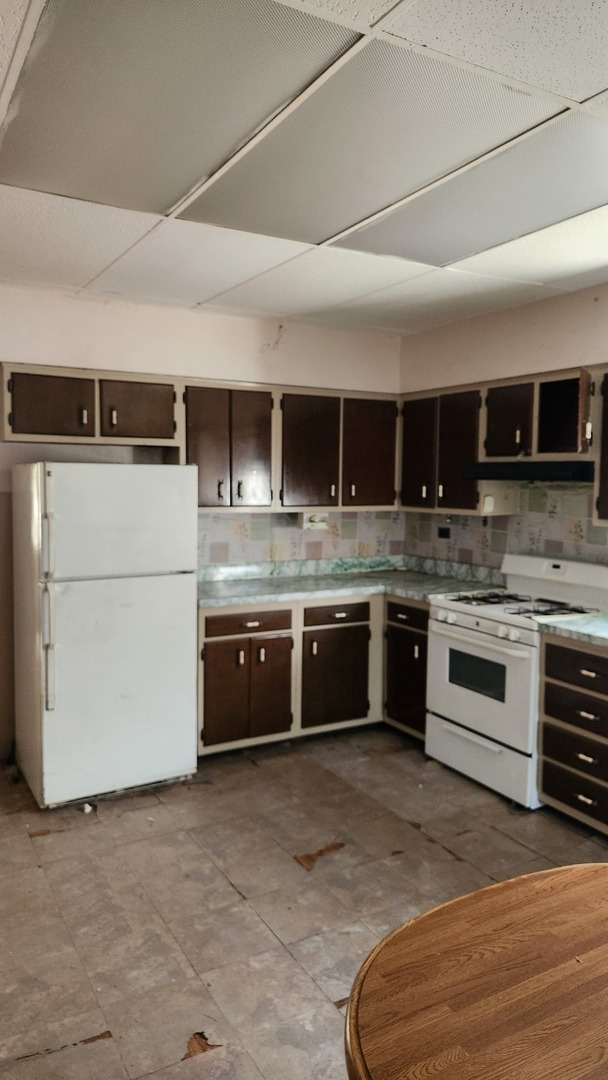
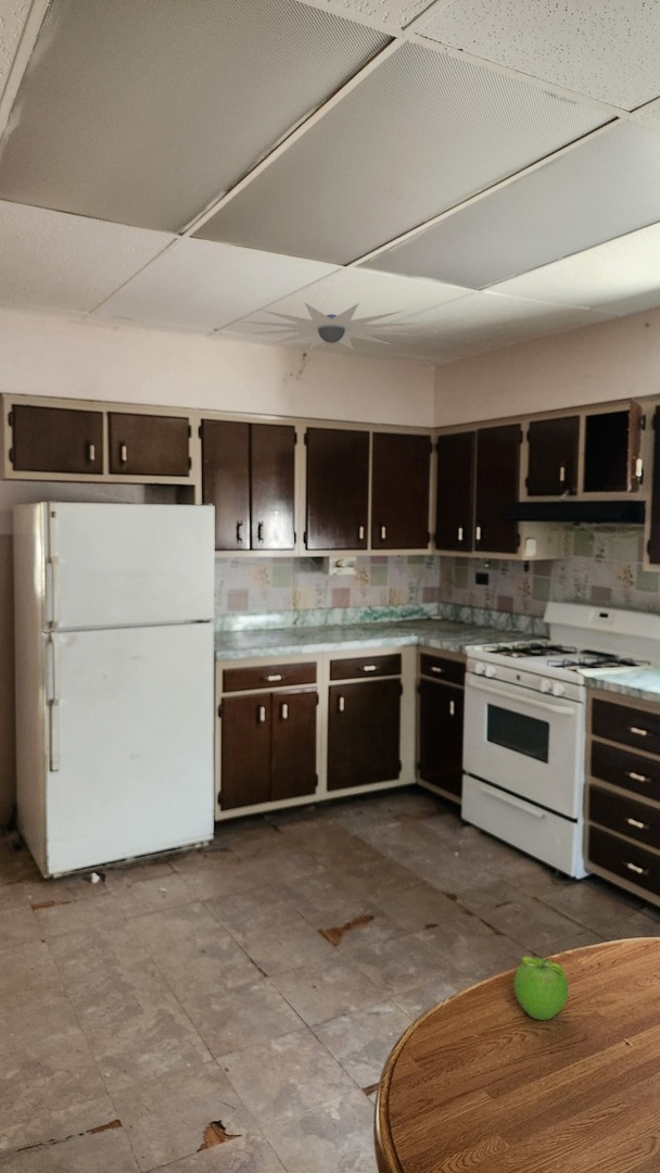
+ fruit [512,955,569,1021]
+ ceiling light [240,302,426,350]
